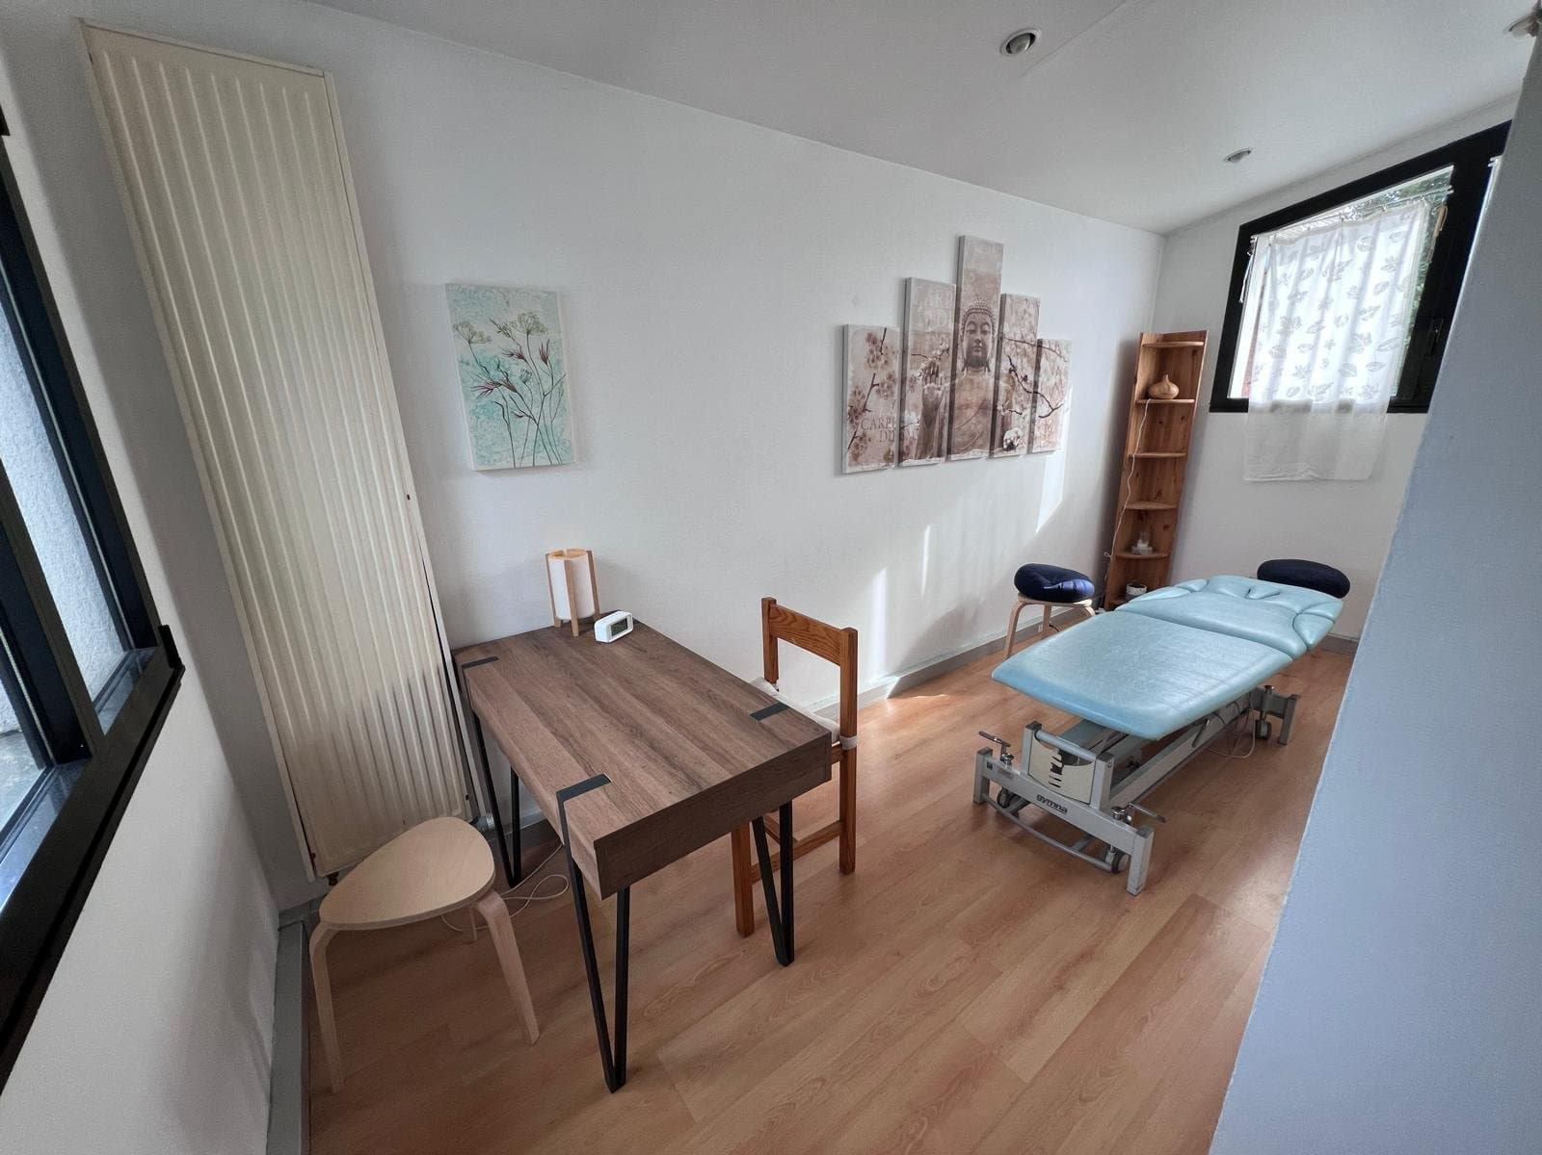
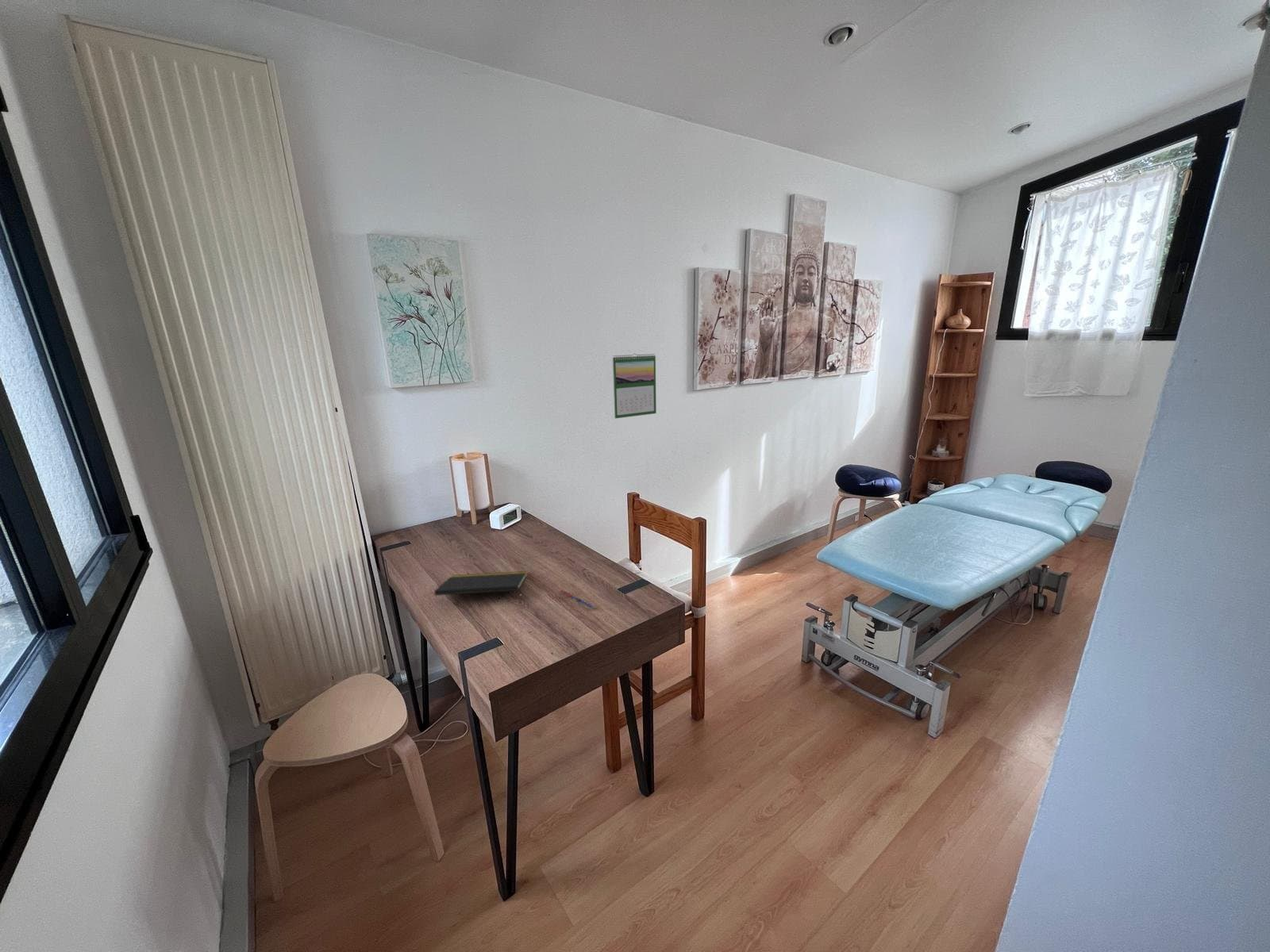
+ calendar [612,353,657,419]
+ notepad [433,570,528,601]
+ pen [559,589,597,610]
